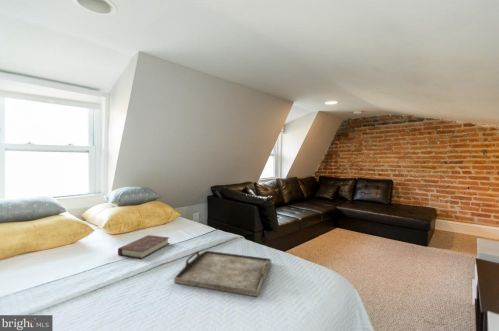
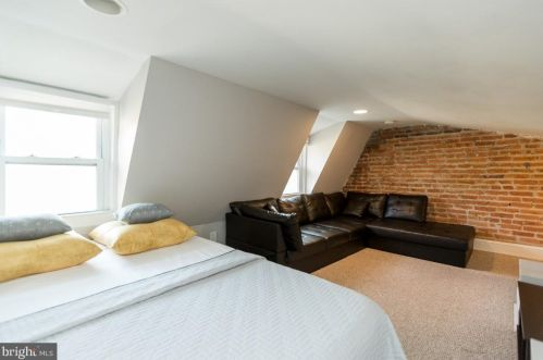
- book [117,234,170,260]
- serving tray [173,250,272,298]
